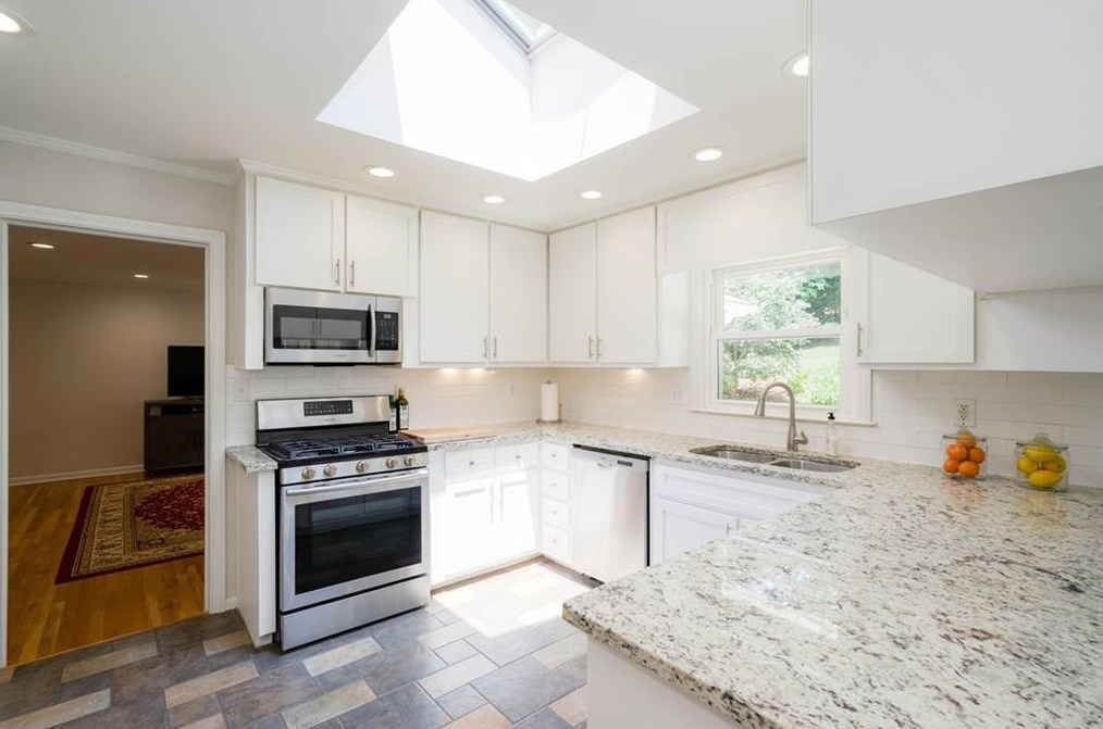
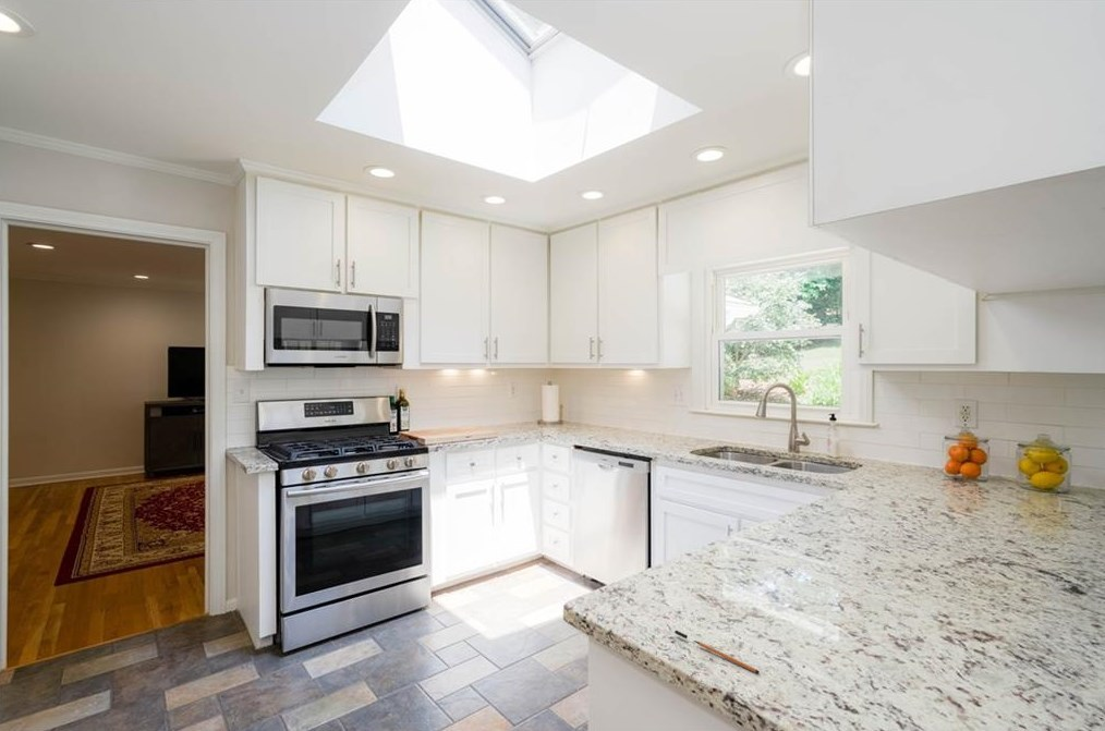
+ pen [673,630,761,674]
